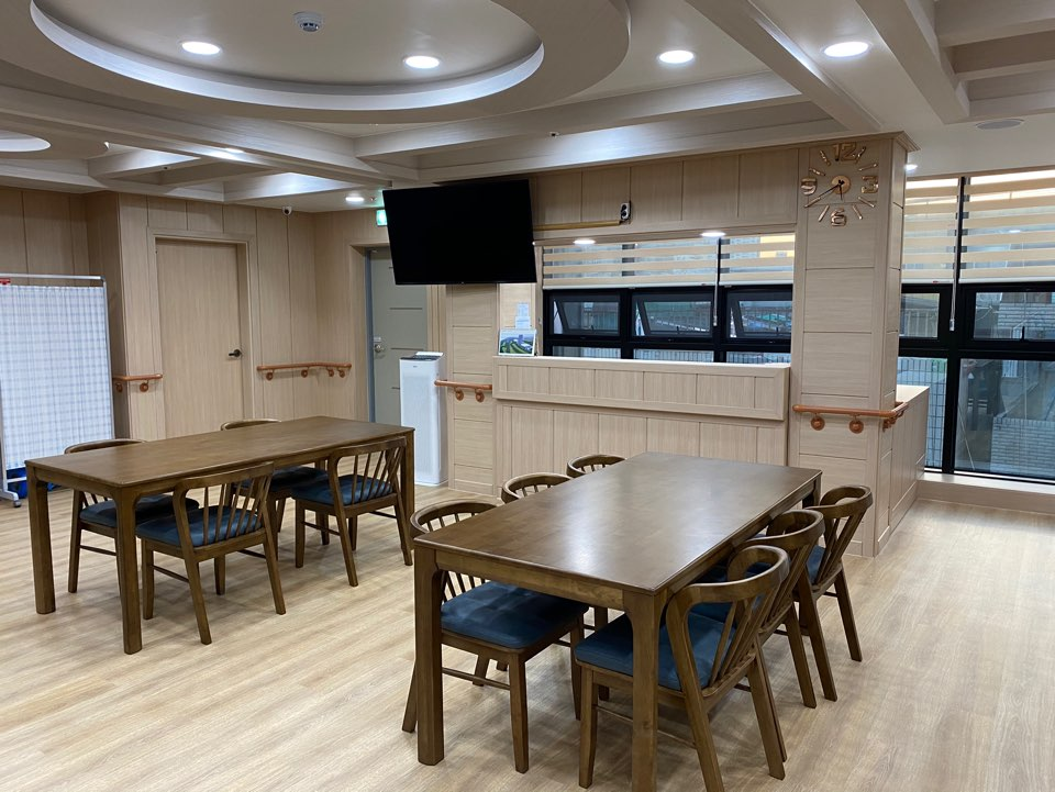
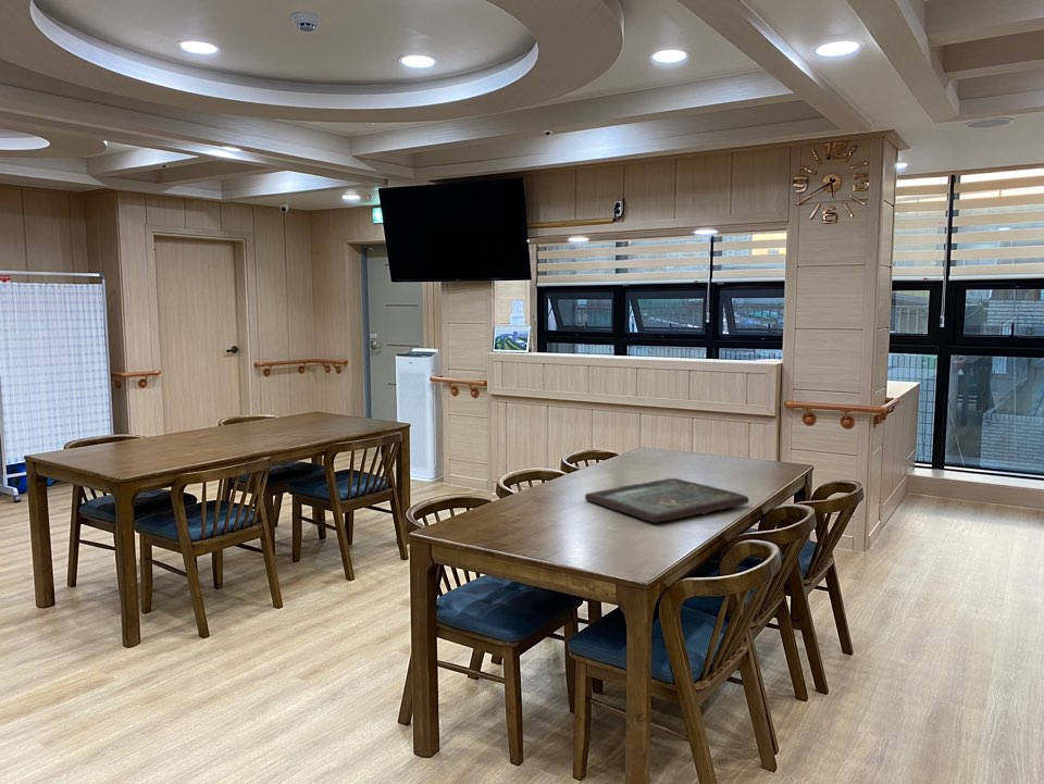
+ board game [584,477,750,523]
